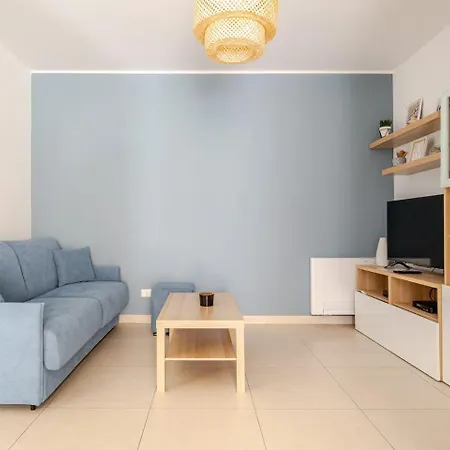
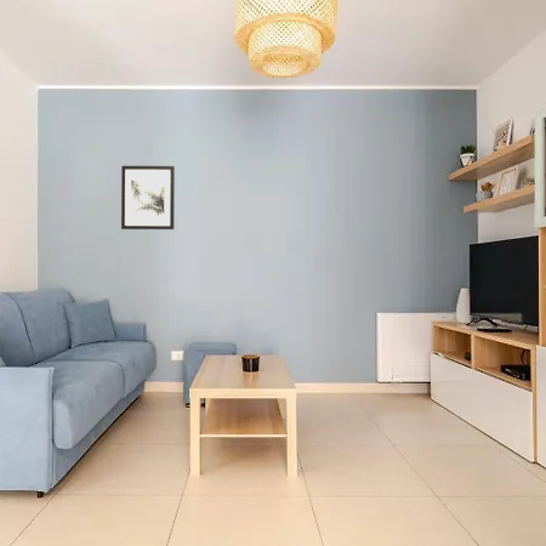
+ wall art [120,165,176,231]
